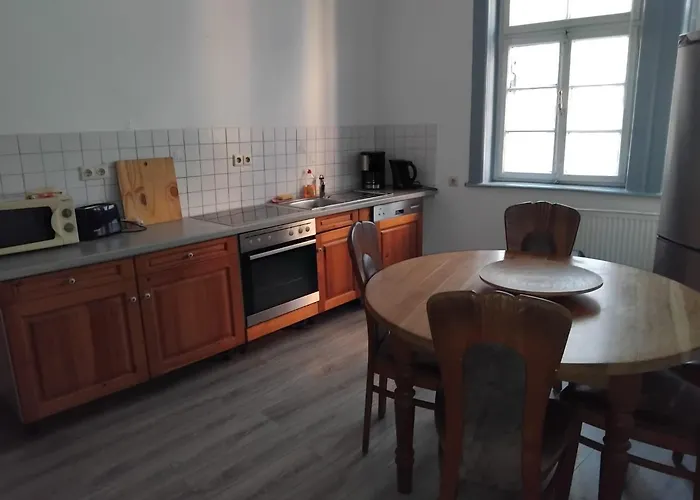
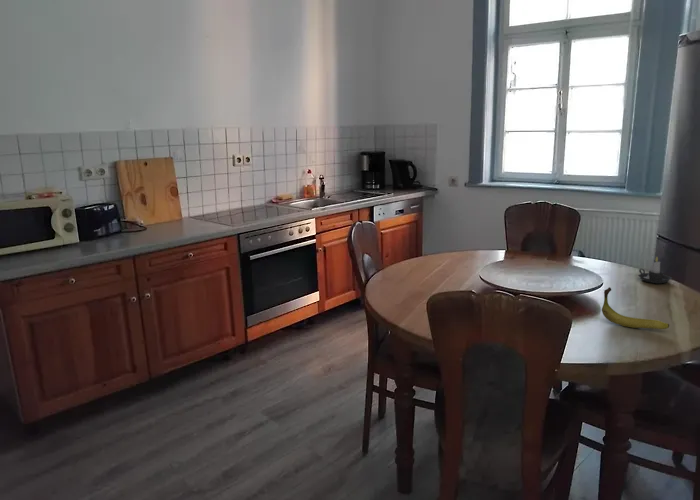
+ candle [637,255,673,284]
+ banana [601,286,670,330]
